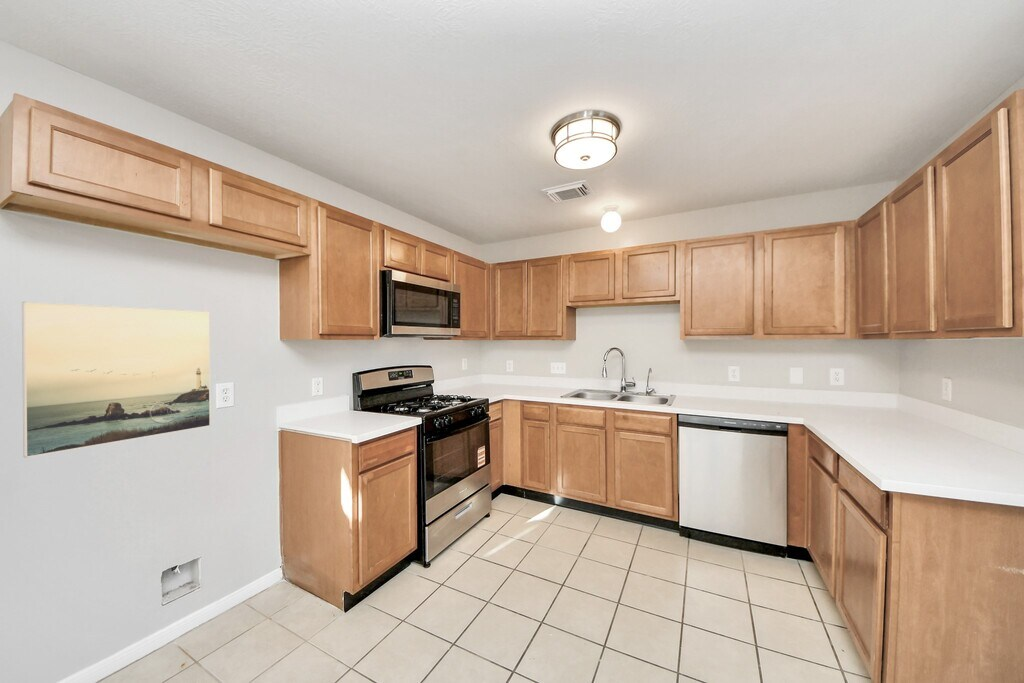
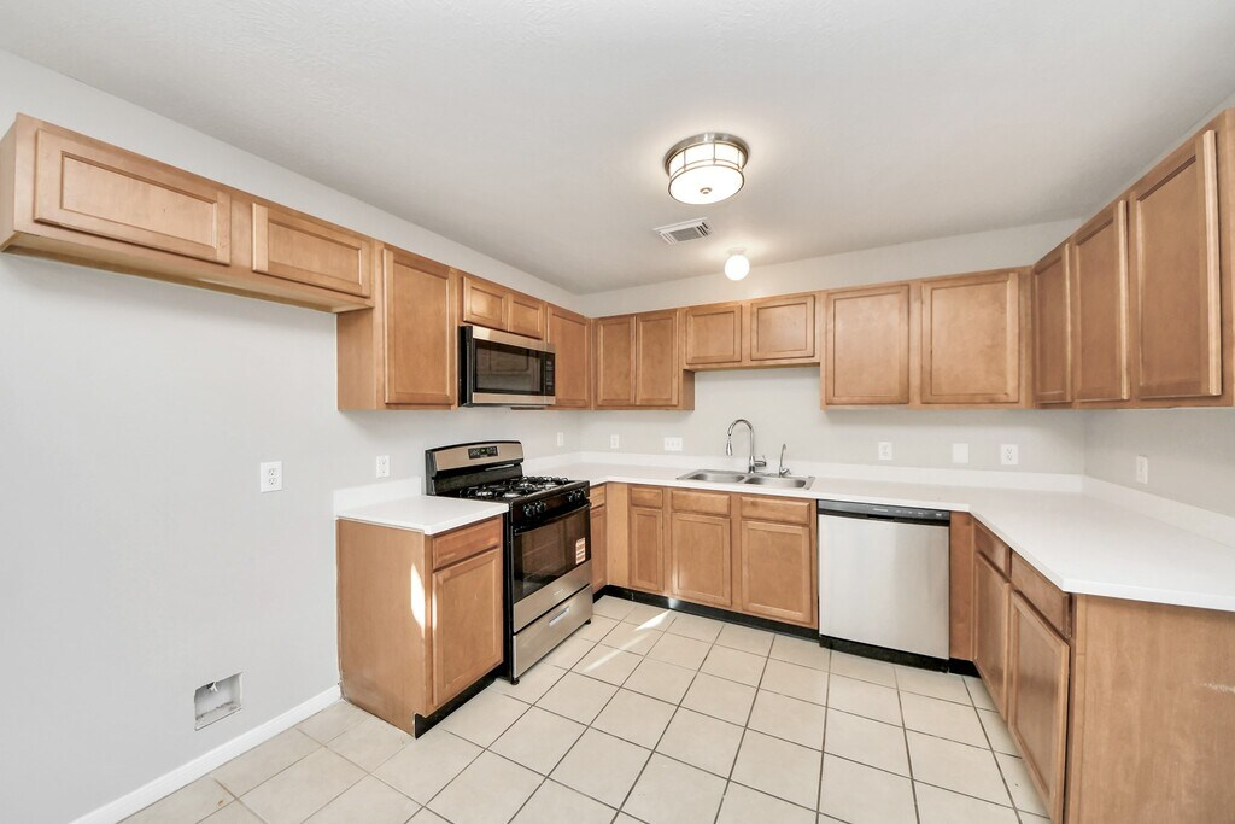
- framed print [21,301,212,459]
